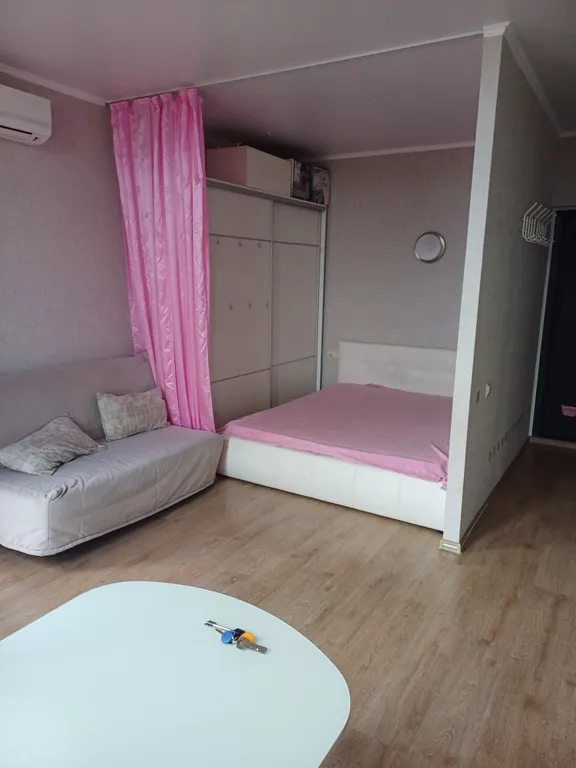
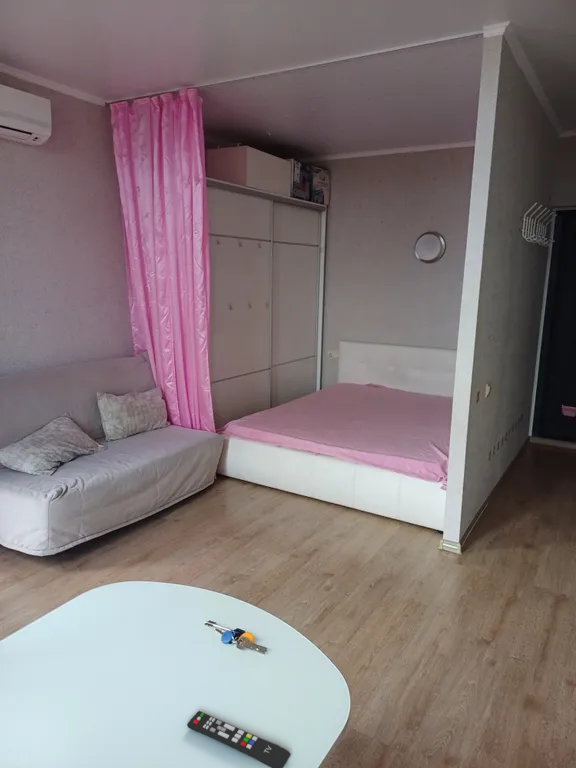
+ remote control [186,710,292,768]
